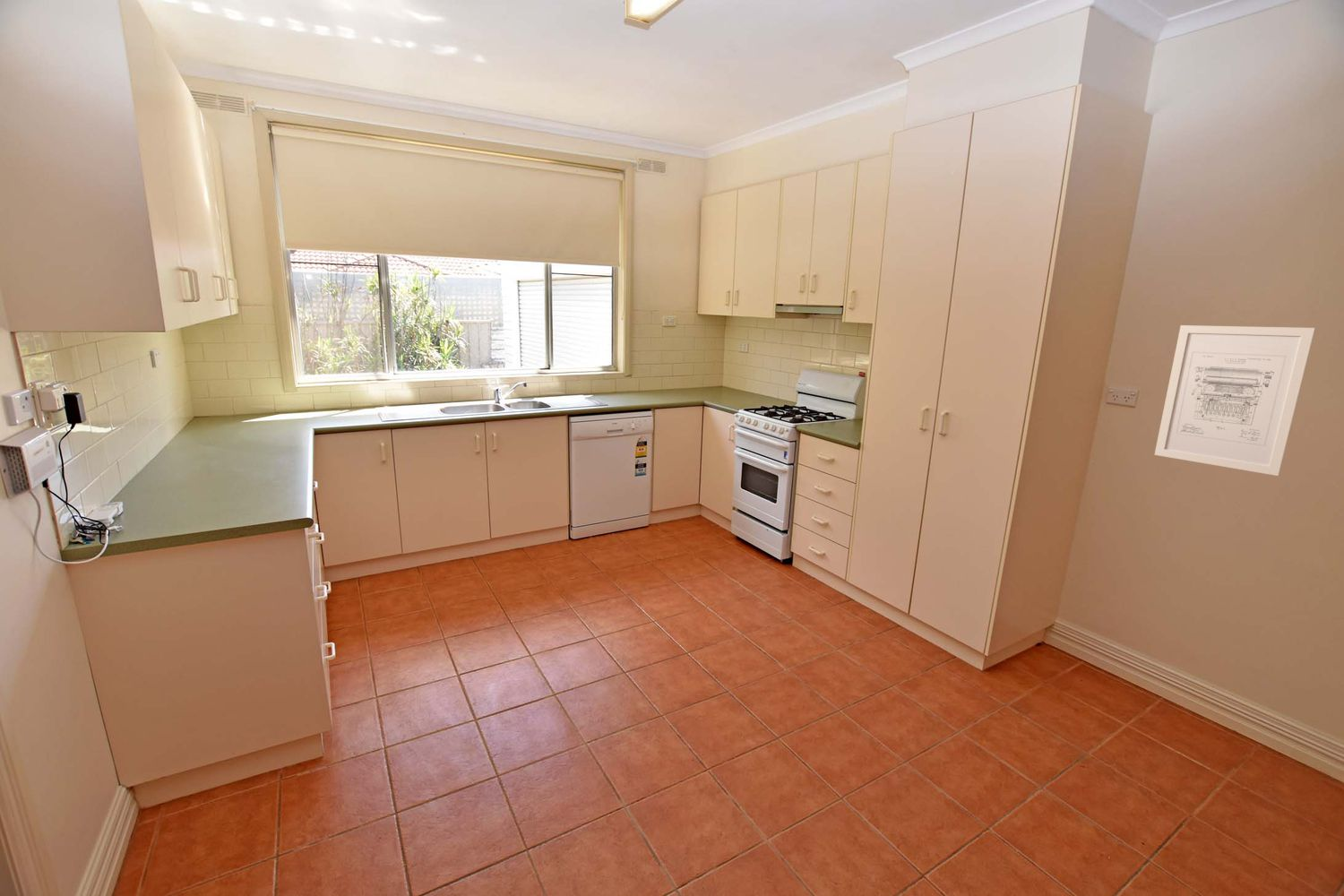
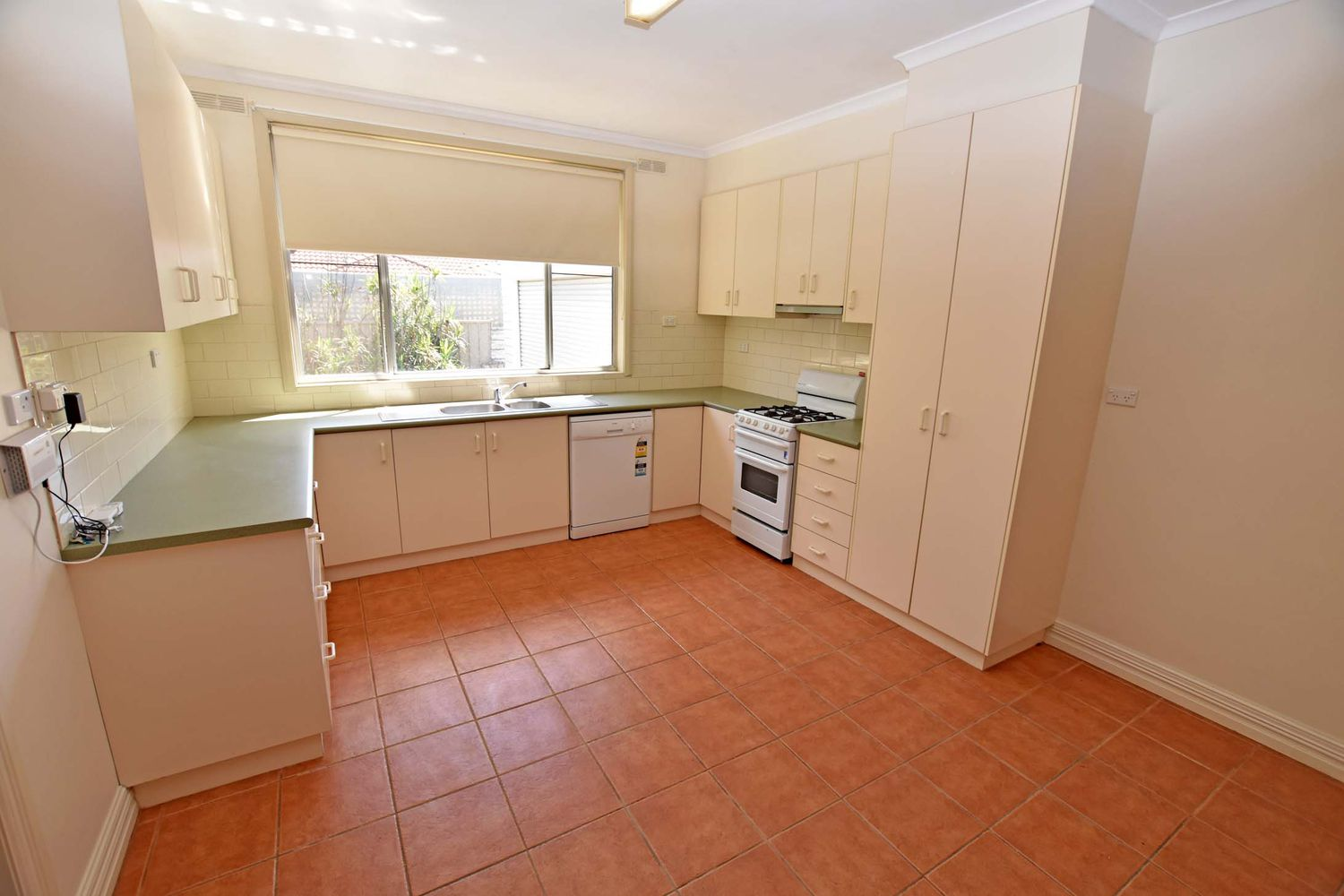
- wall art [1154,324,1316,477]
